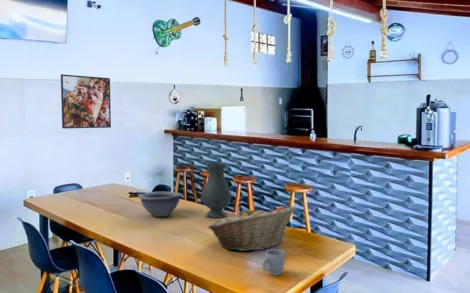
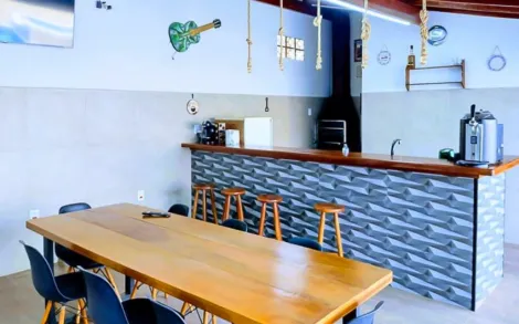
- fruit basket [207,205,297,252]
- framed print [60,73,112,130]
- vase [201,161,232,219]
- bowl [137,191,183,218]
- mug [261,248,286,276]
